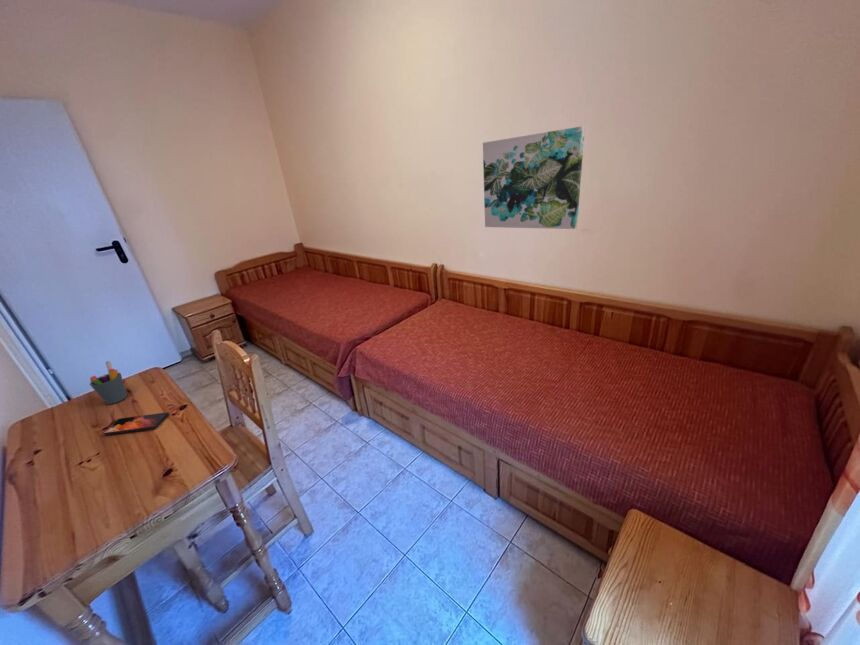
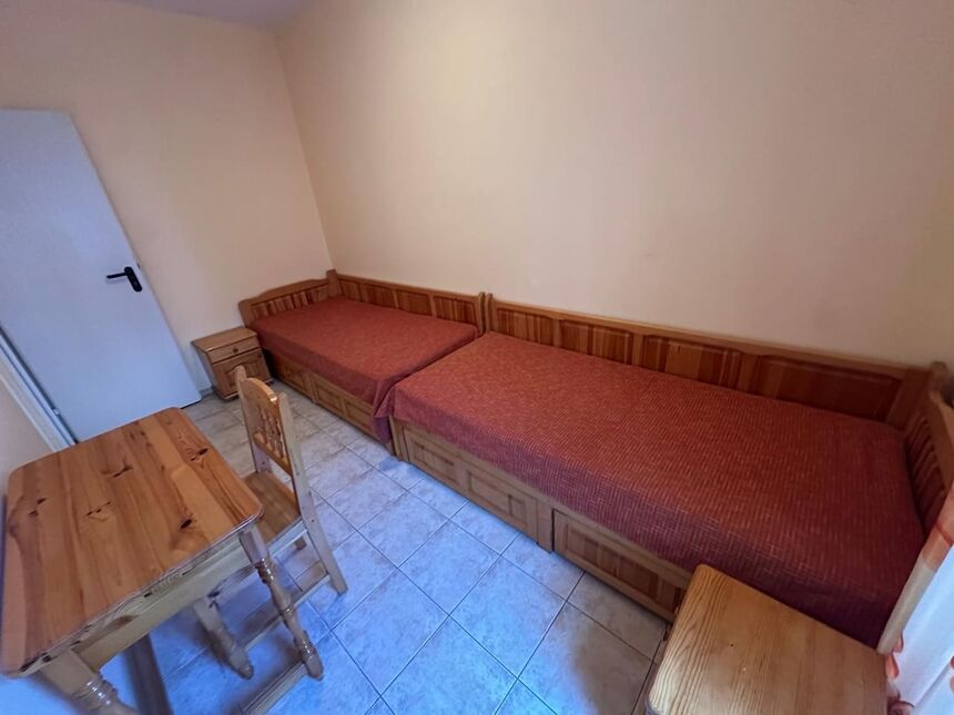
- wall art [482,125,586,230]
- smartphone [102,411,170,436]
- pen holder [89,360,128,405]
